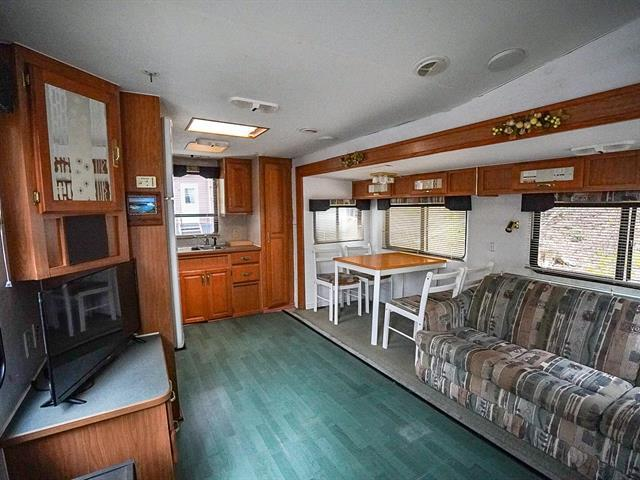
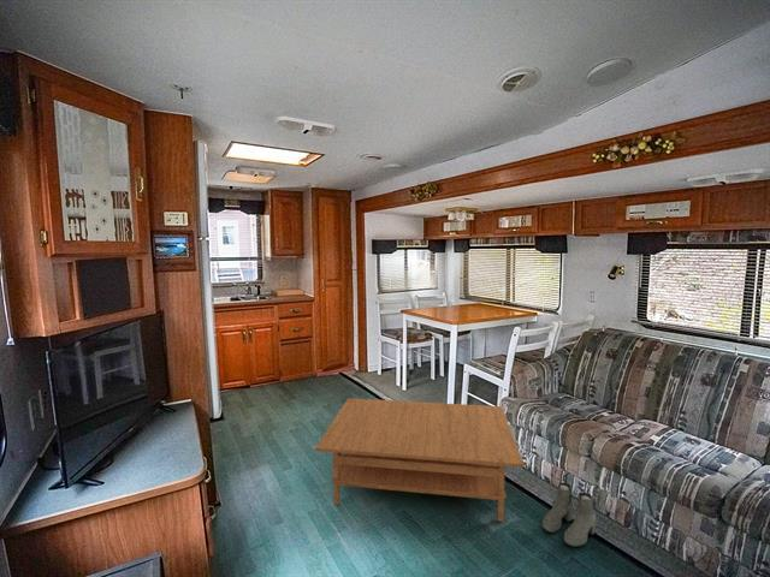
+ boots [541,482,597,548]
+ coffee table [314,397,525,523]
